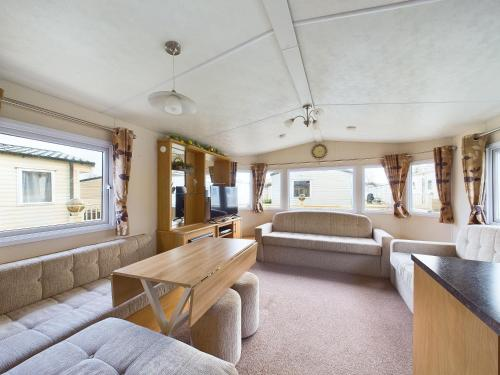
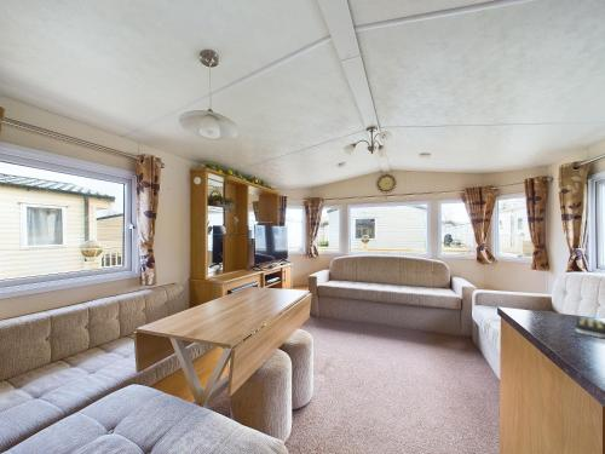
+ remote control [575,316,605,339]
